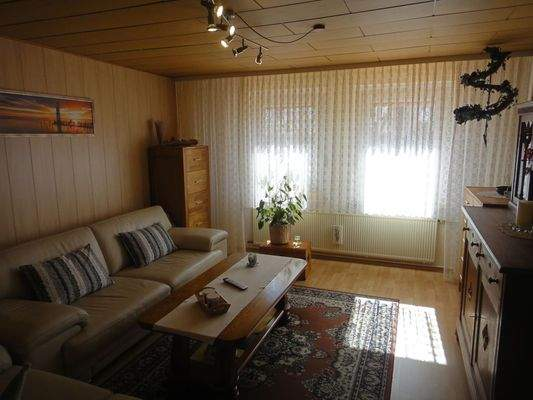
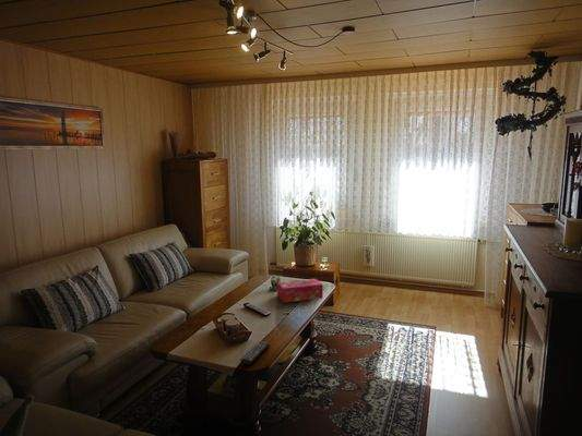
+ remote control [239,340,271,366]
+ tissue box [276,278,324,304]
